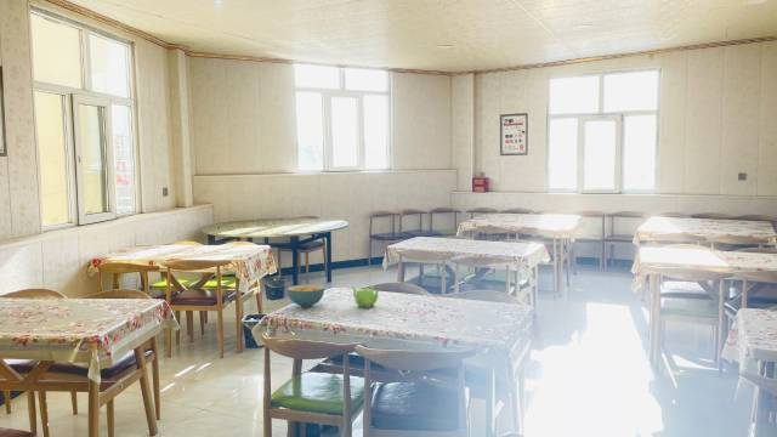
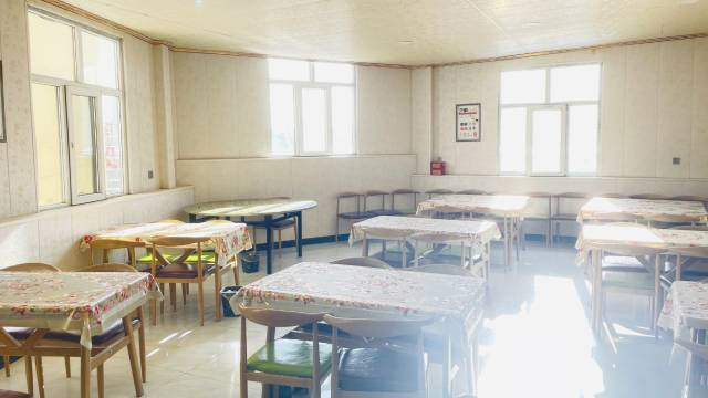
- cereal bowl [287,284,325,308]
- teapot [351,284,381,310]
